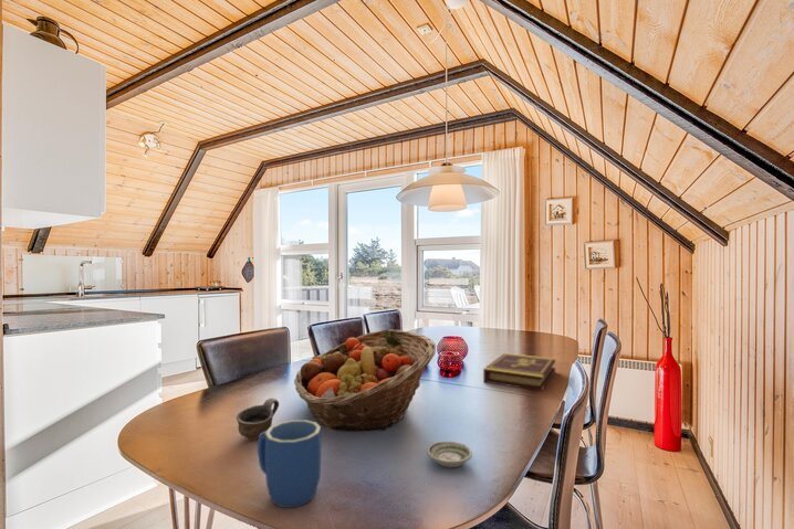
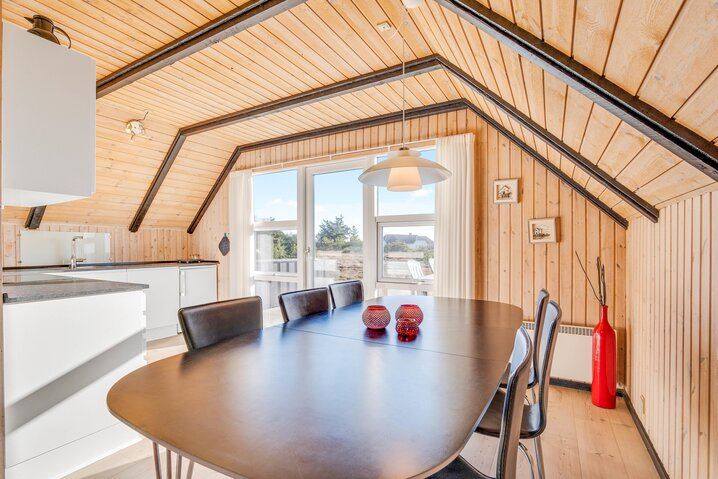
- mug [257,419,322,508]
- saucer [426,441,473,468]
- fruit basket [293,328,437,433]
- cup [236,398,280,442]
- book [482,352,556,392]
